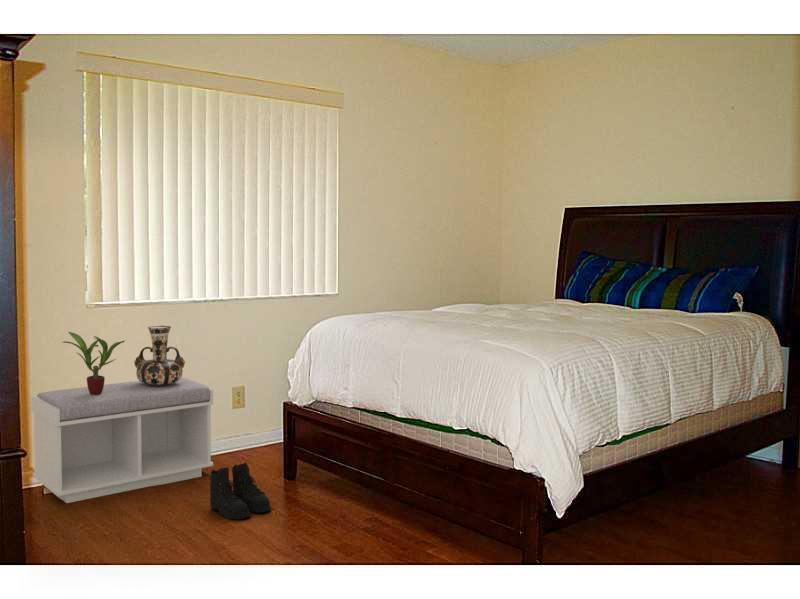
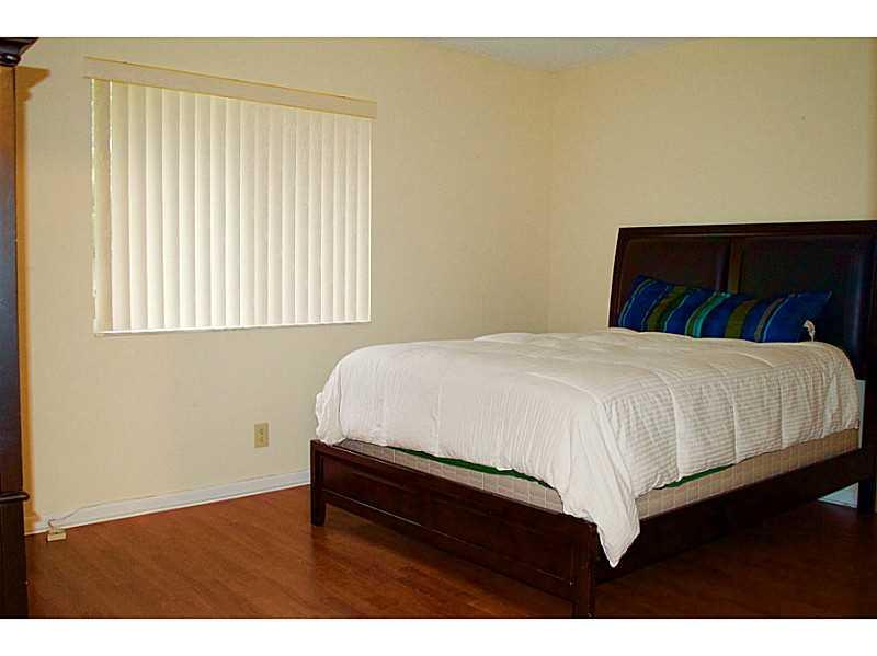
- boots [209,461,272,520]
- bench [30,377,214,504]
- decorative vase [133,325,186,386]
- potted plant [62,331,126,395]
